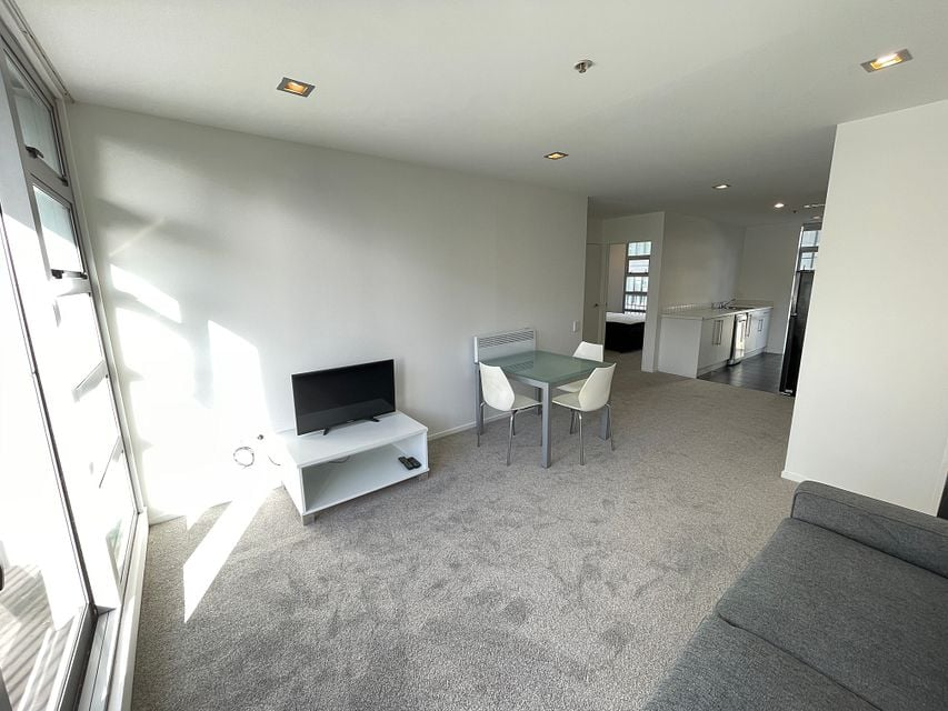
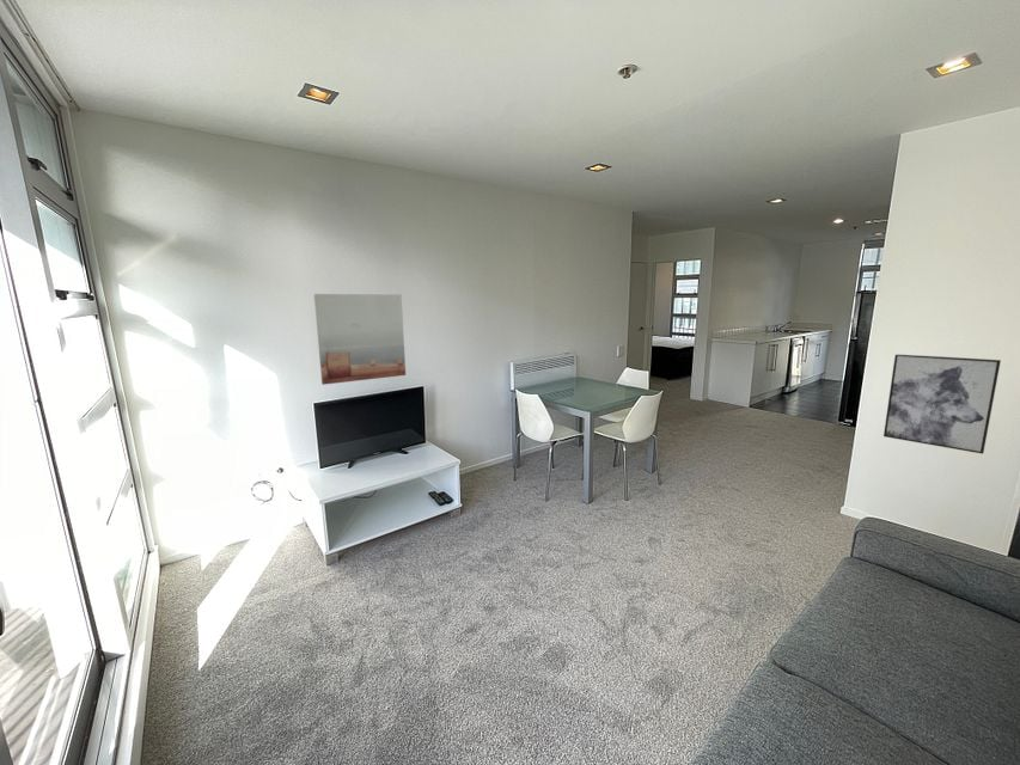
+ wall art [313,293,407,386]
+ wall art [882,353,1002,455]
